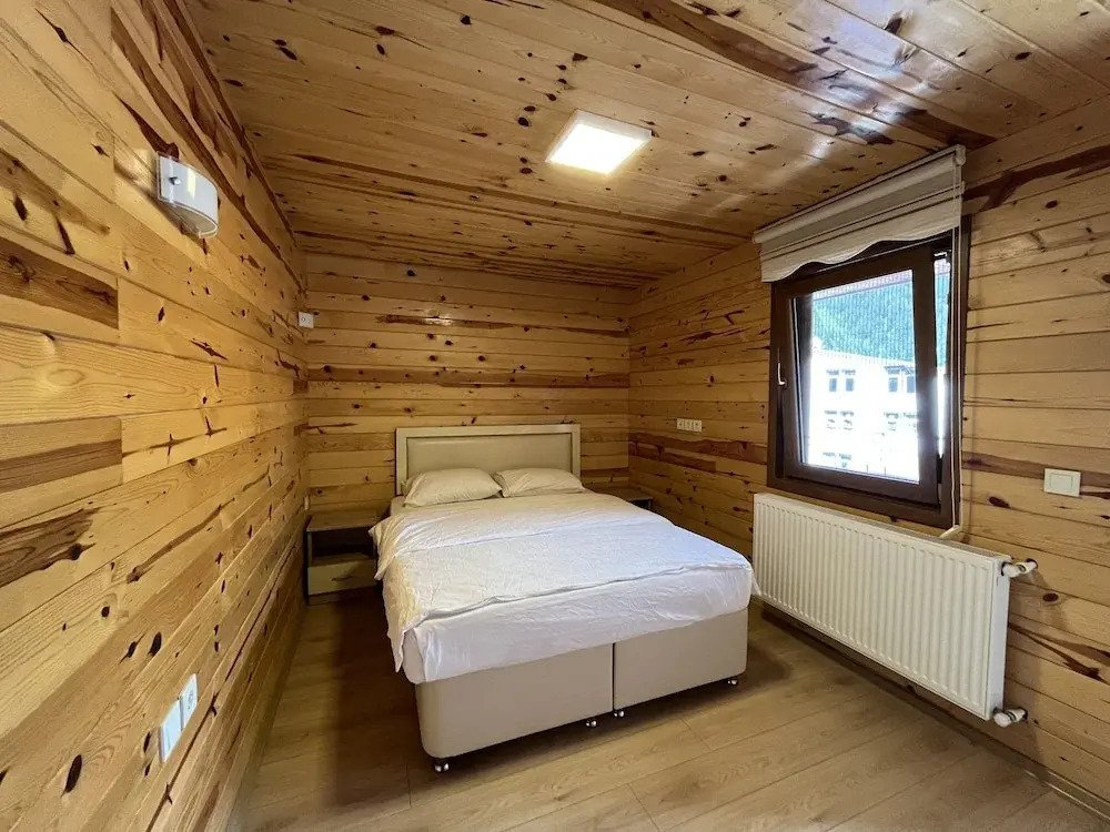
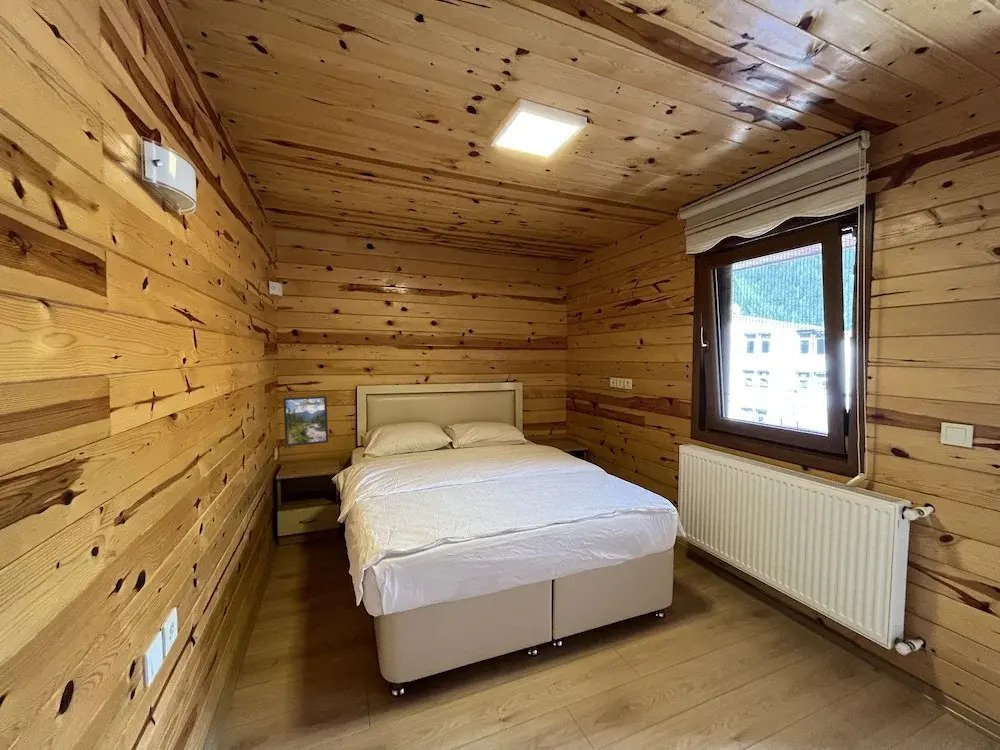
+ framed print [282,395,329,447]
